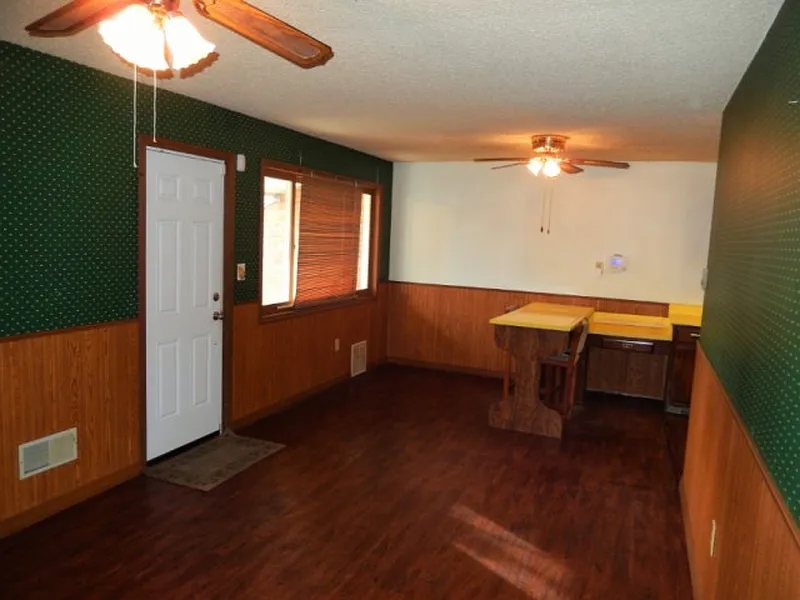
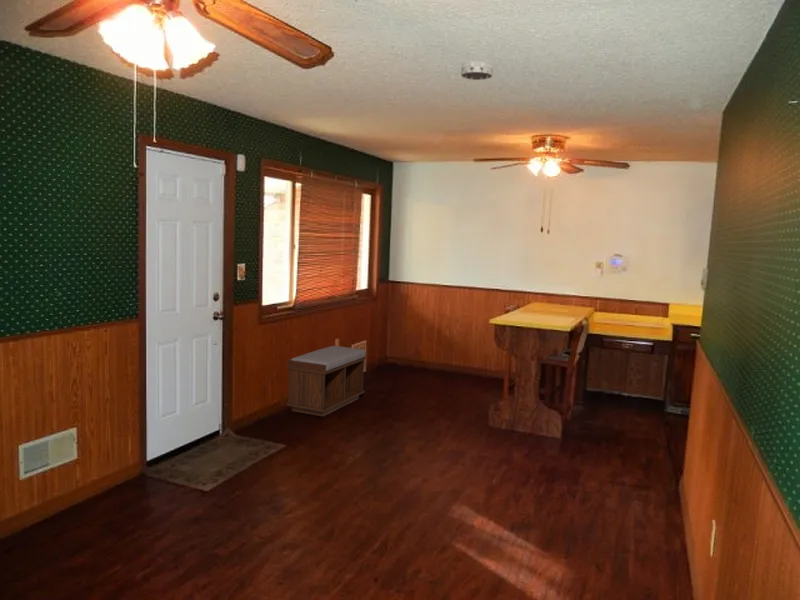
+ bench [285,345,367,417]
+ smoke detector [460,60,494,81]
